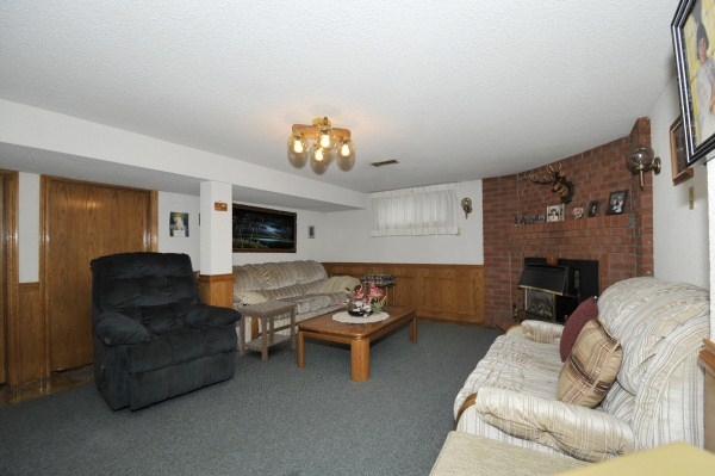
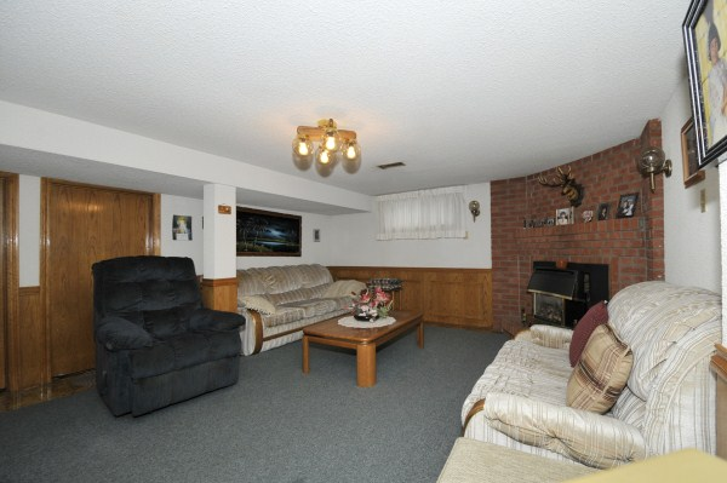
- side table [236,299,299,363]
